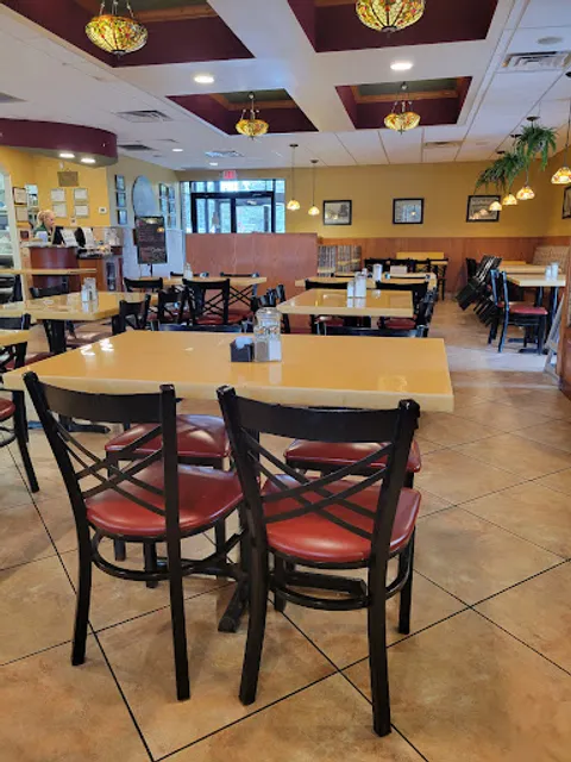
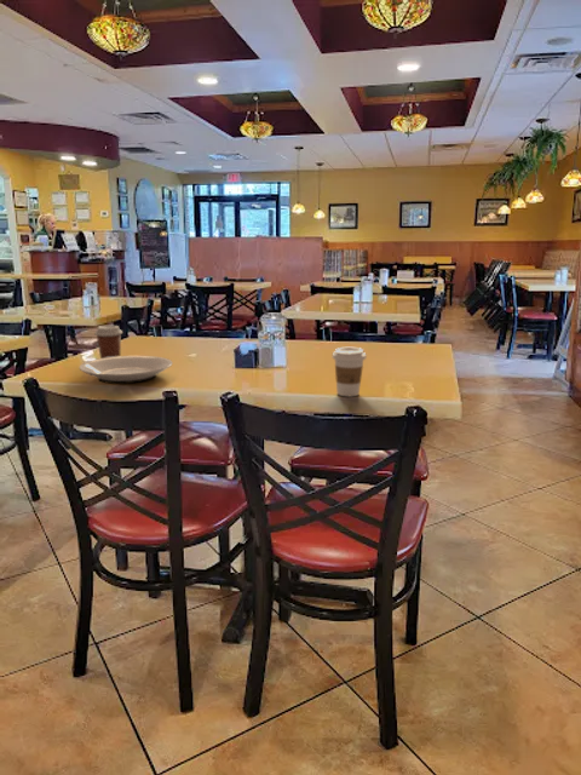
+ coffee cup [93,325,123,358]
+ coffee cup [332,346,368,397]
+ plate [79,355,173,385]
